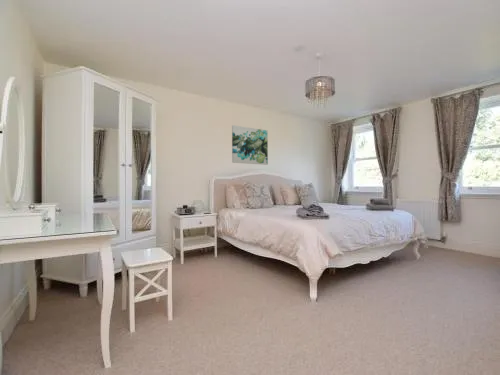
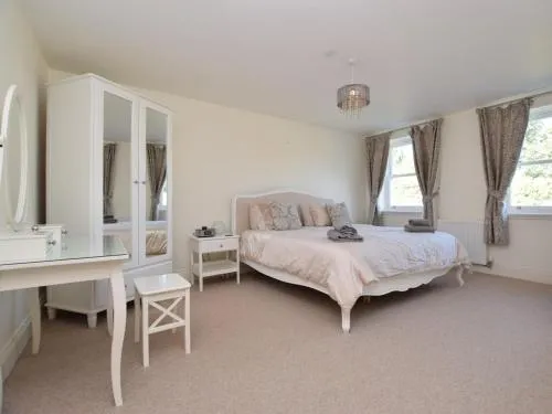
- wall art [231,124,269,166]
